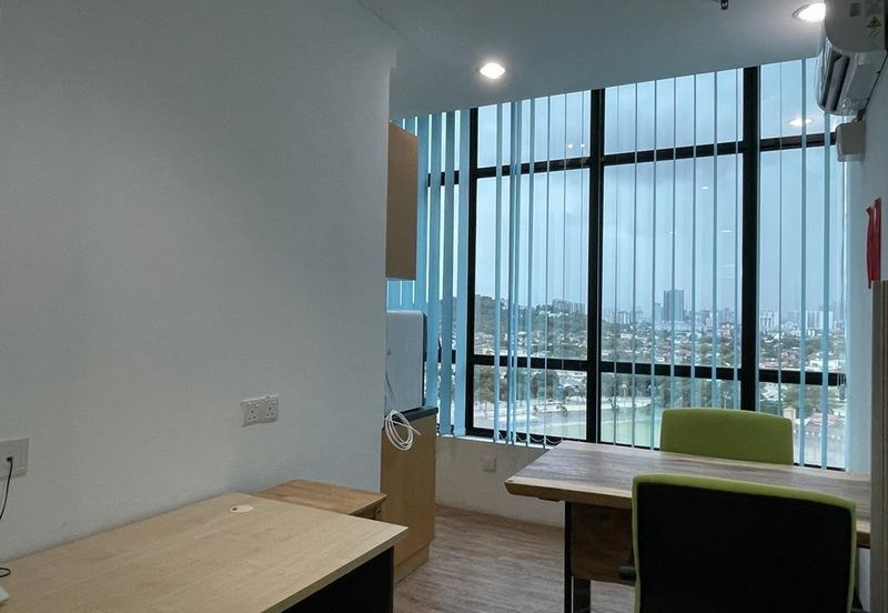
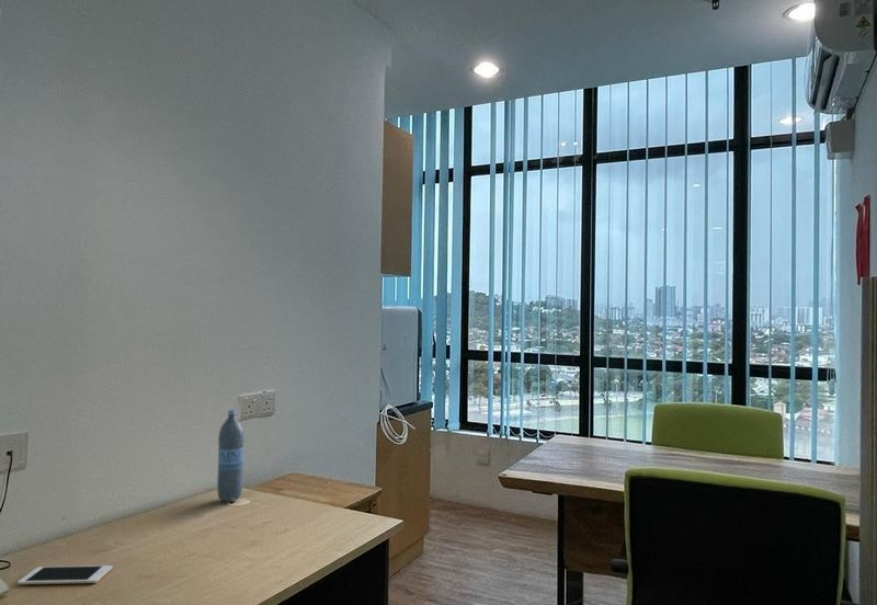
+ water bottle [216,409,244,502]
+ cell phone [16,564,114,585]
